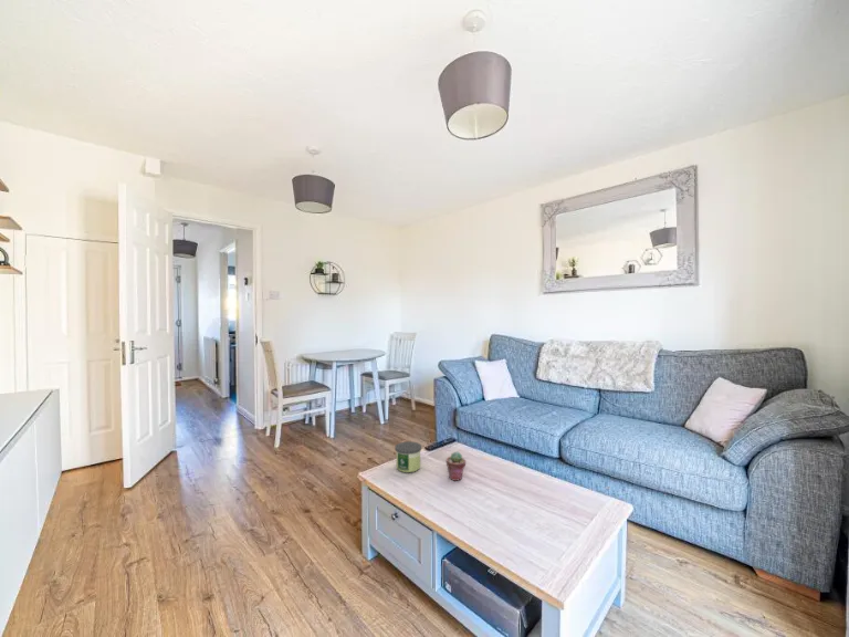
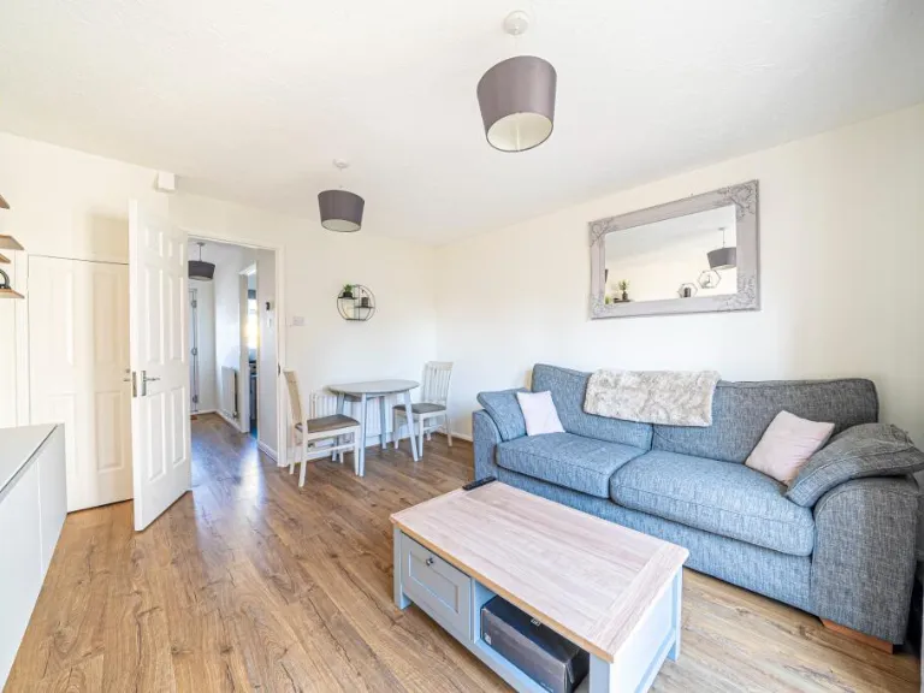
- potted succulent [446,451,467,482]
- candle [394,440,422,473]
